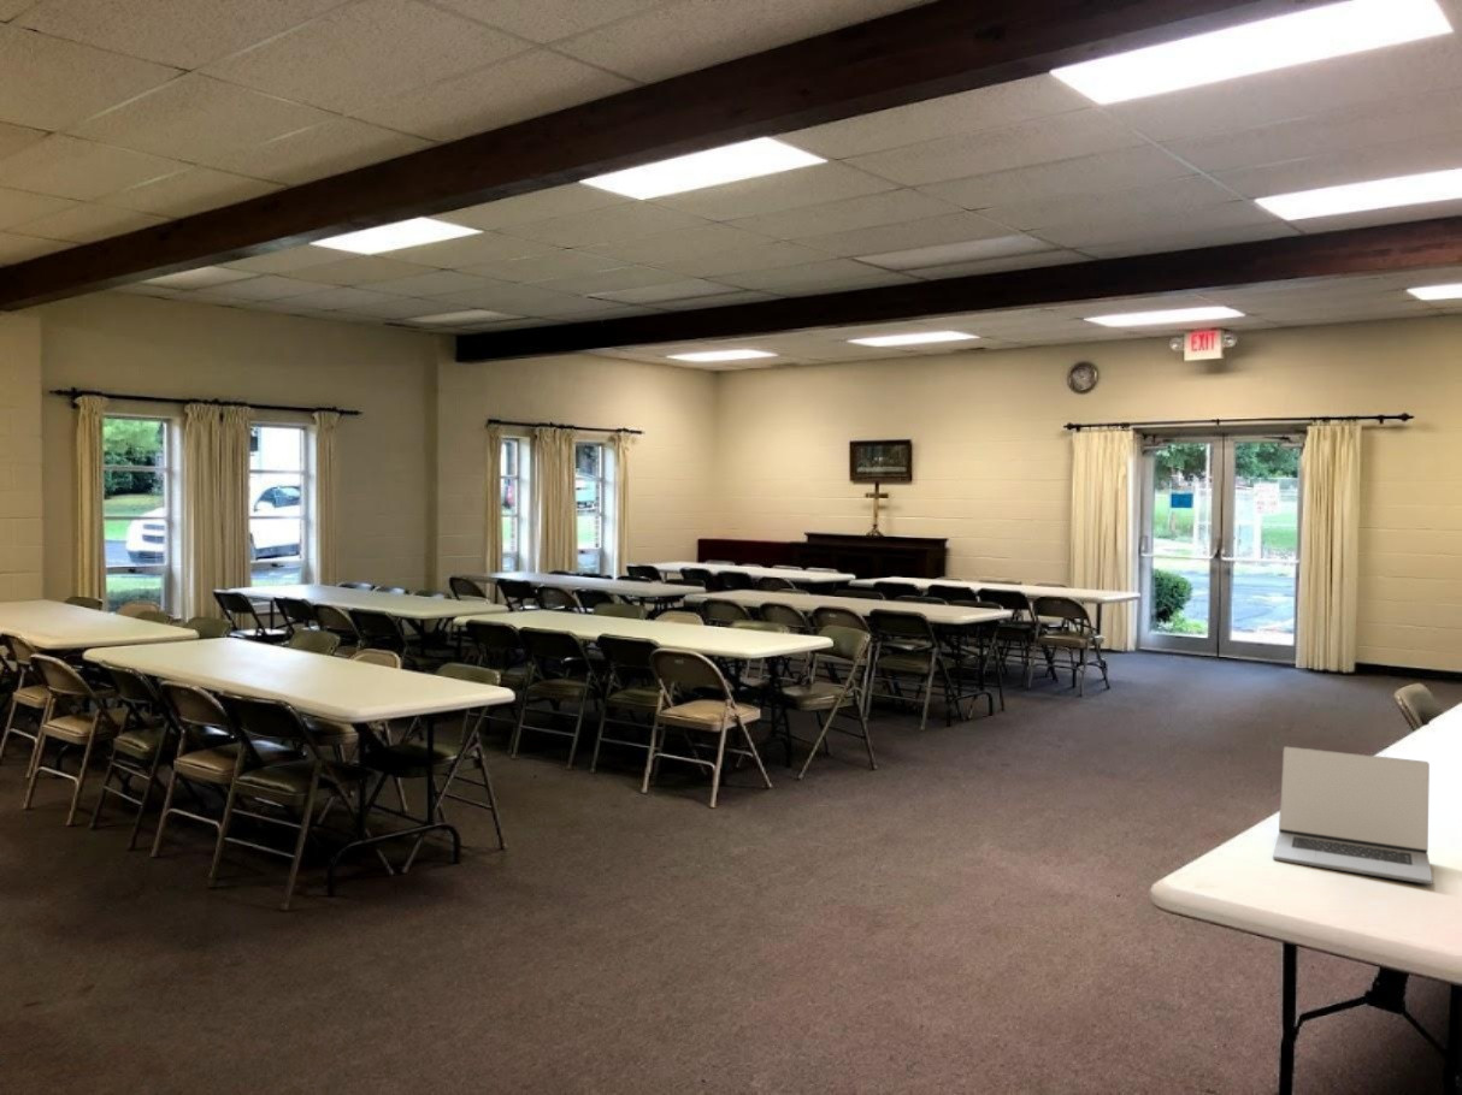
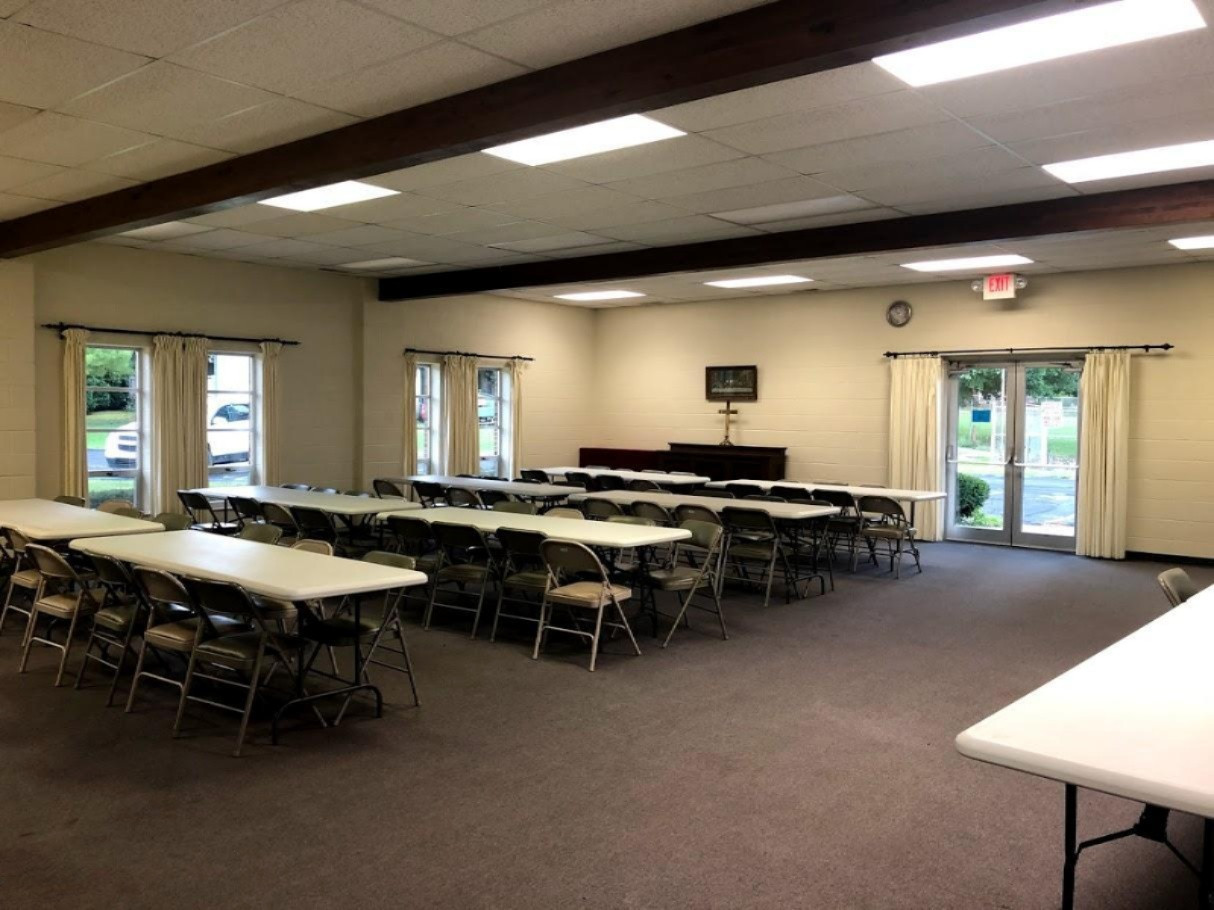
- laptop [1272,745,1434,886]
